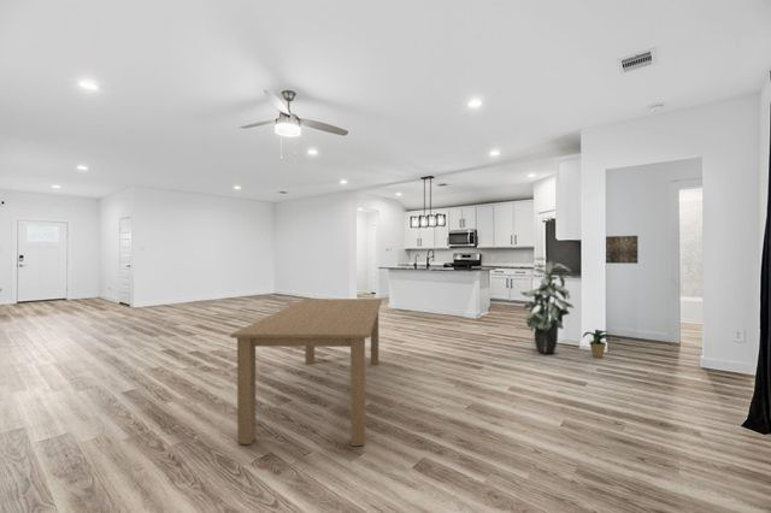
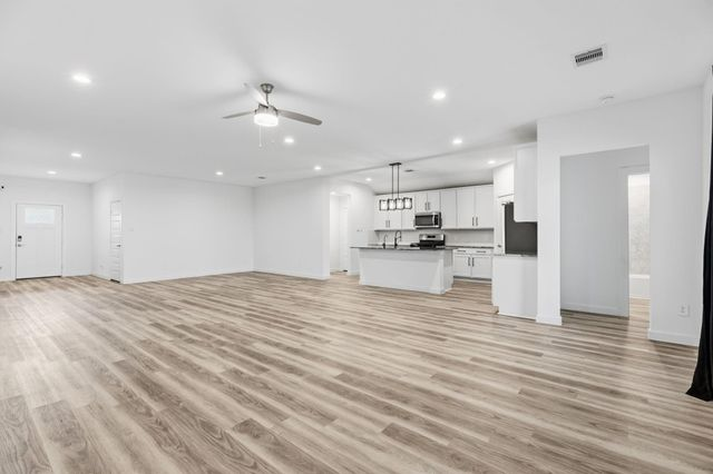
- potted plant [582,329,612,359]
- dining table [229,297,383,447]
- indoor plant [519,256,575,355]
- wall art [605,235,638,265]
